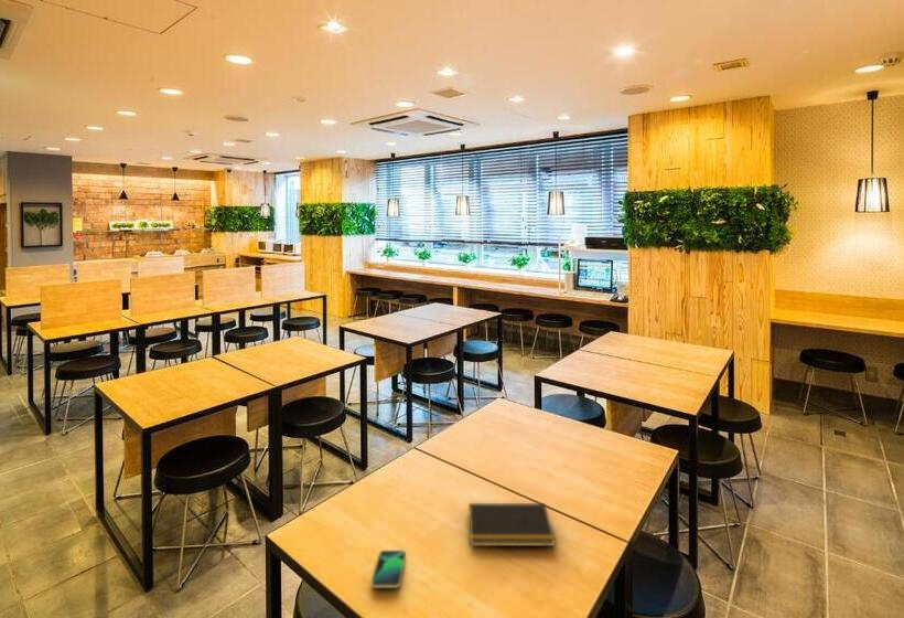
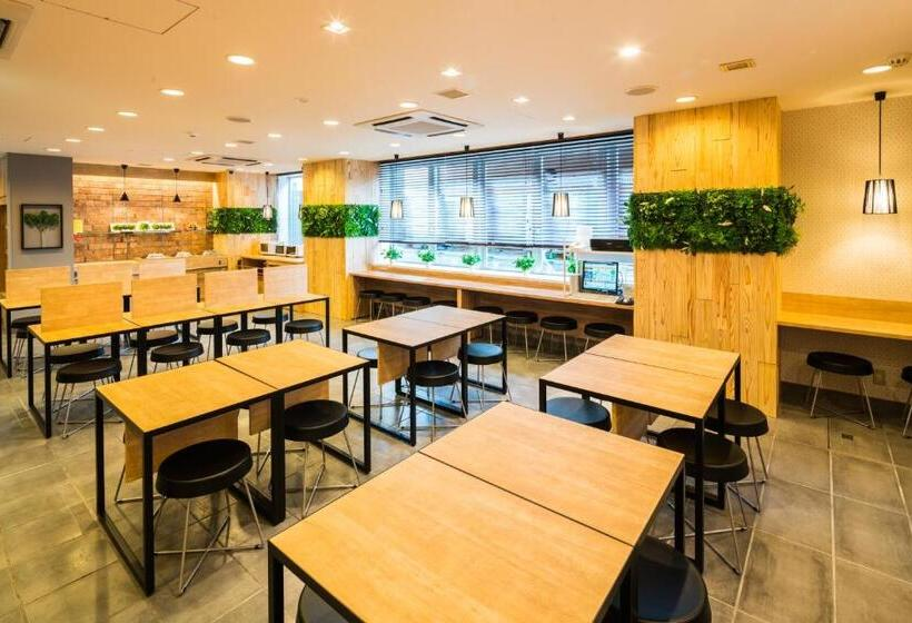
- smartphone [370,550,407,589]
- notepad [466,502,557,547]
